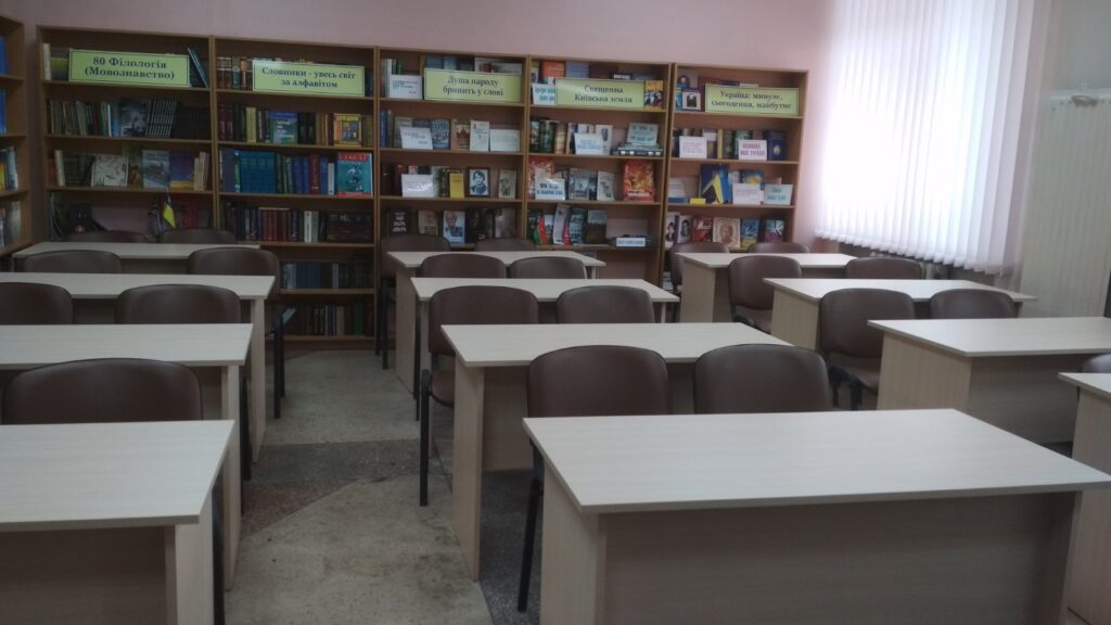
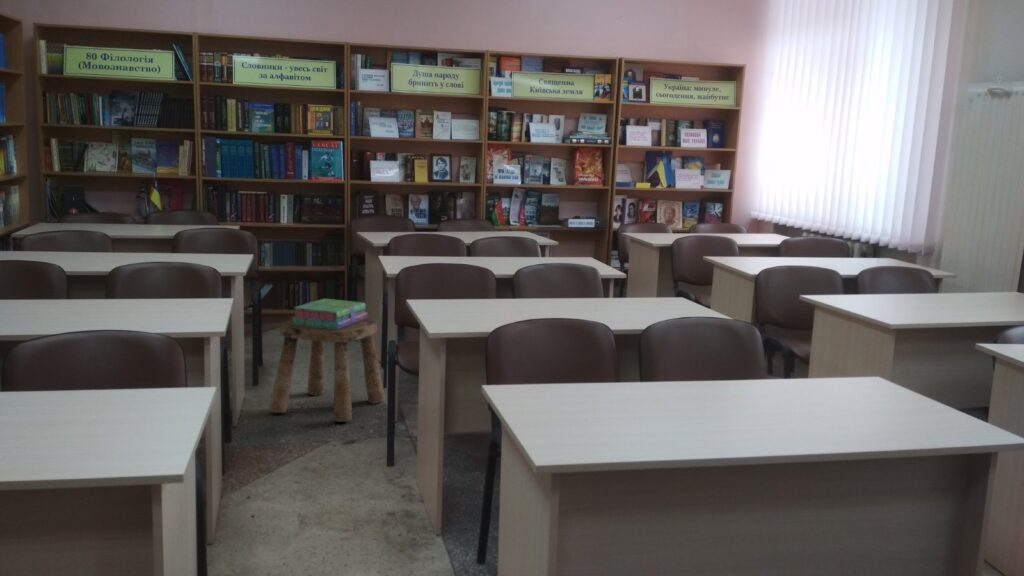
+ stool [268,318,385,423]
+ stack of books [290,298,368,330]
